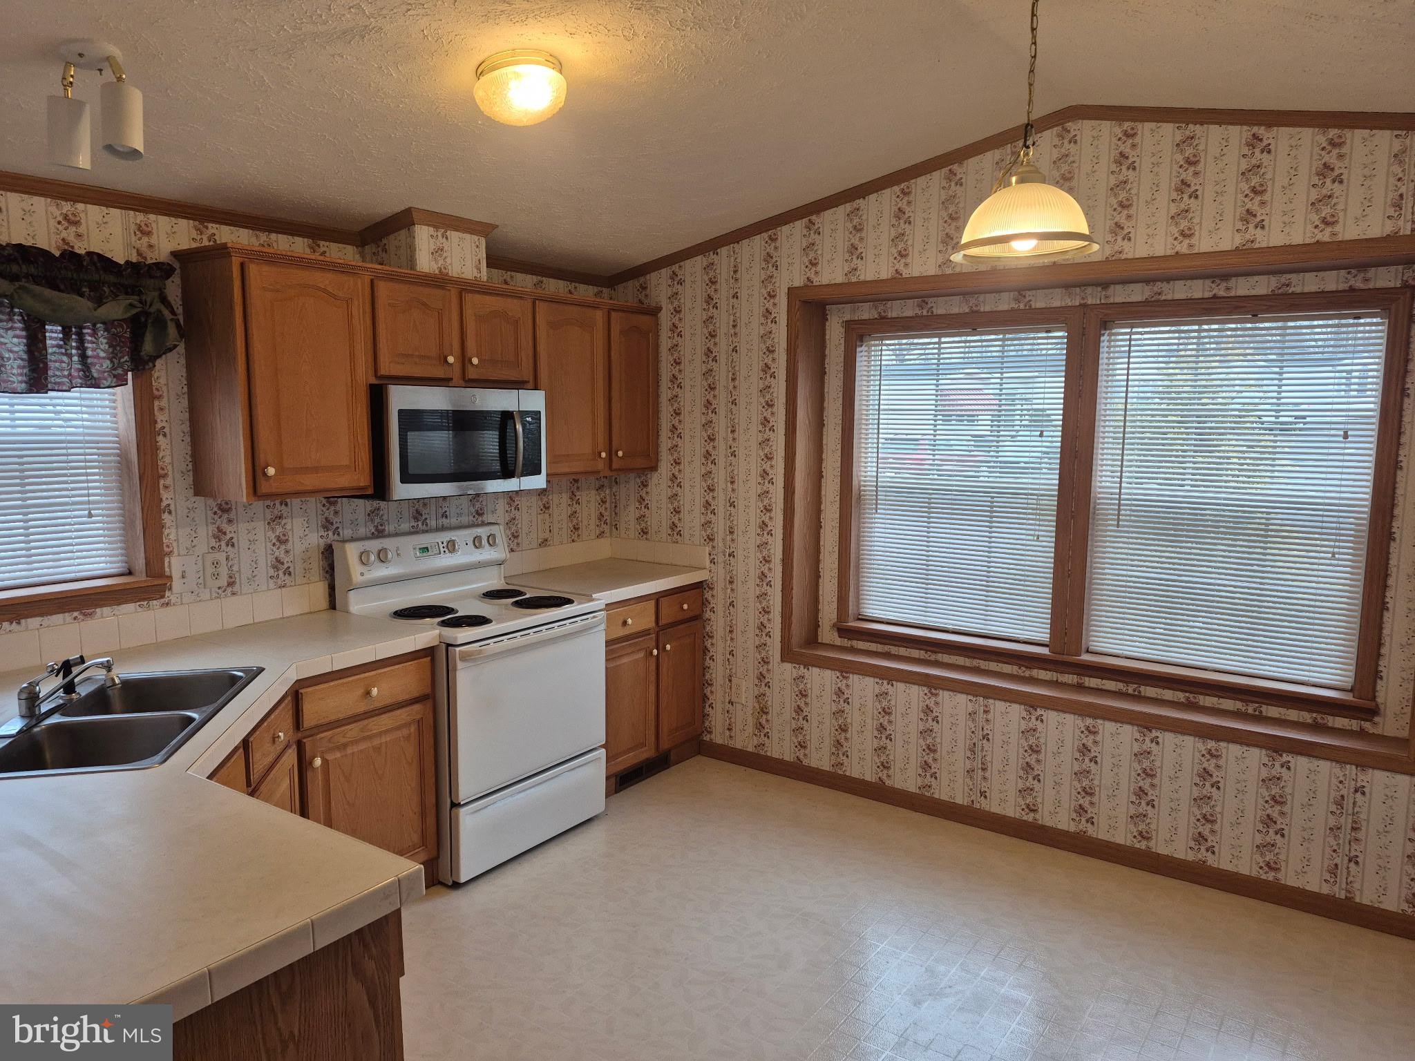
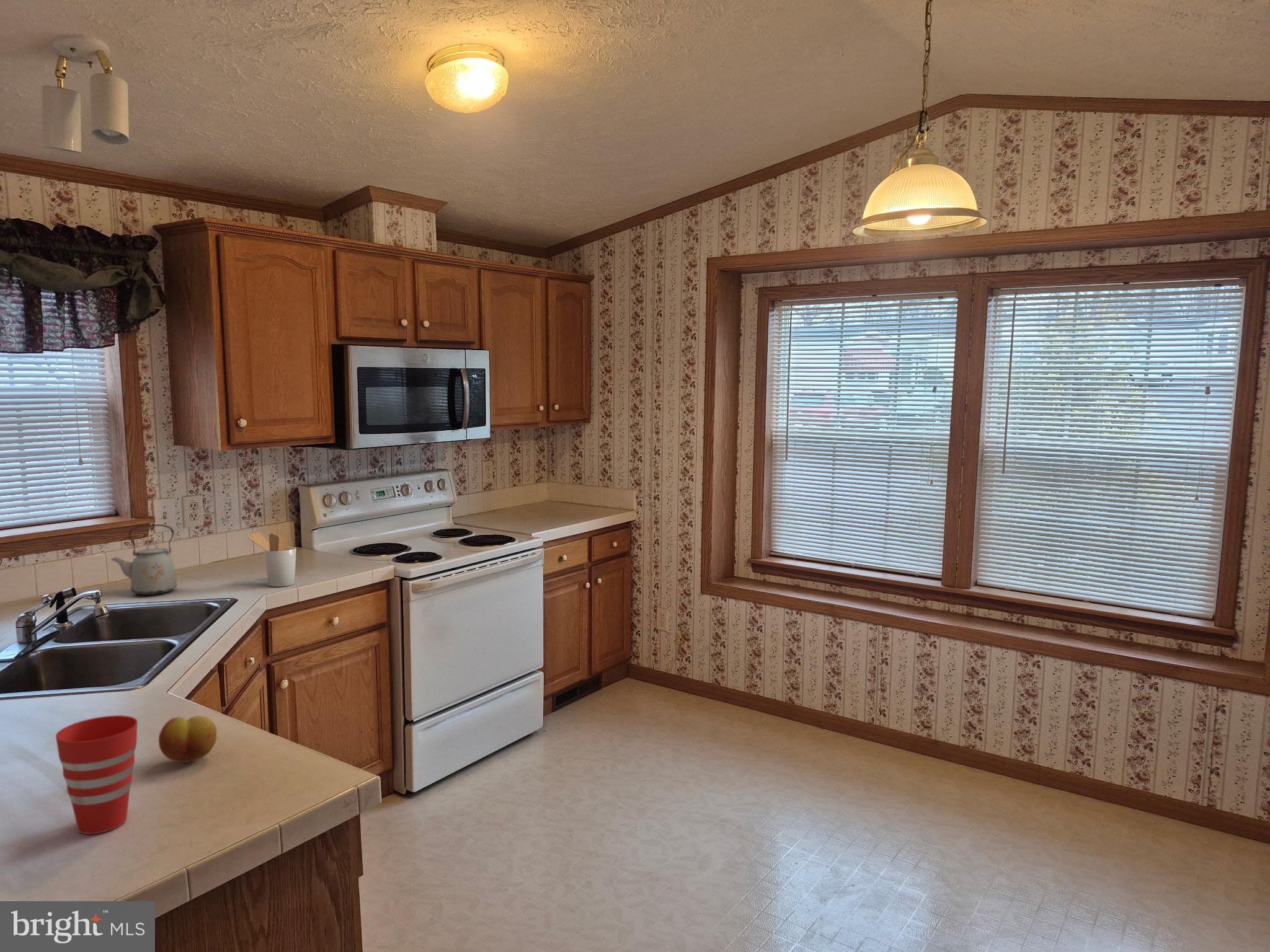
+ kettle [110,524,178,596]
+ cup [55,715,138,835]
+ utensil holder [247,532,297,588]
+ fruit [158,715,217,763]
